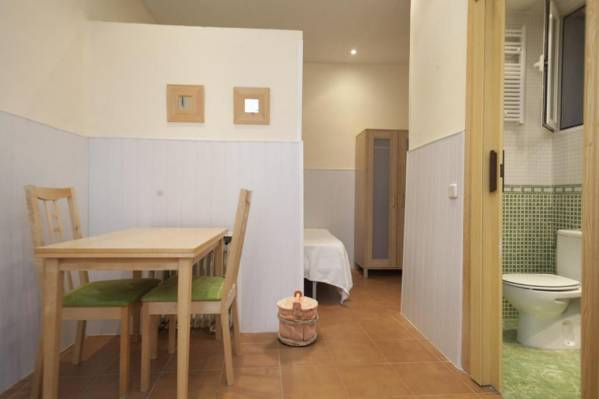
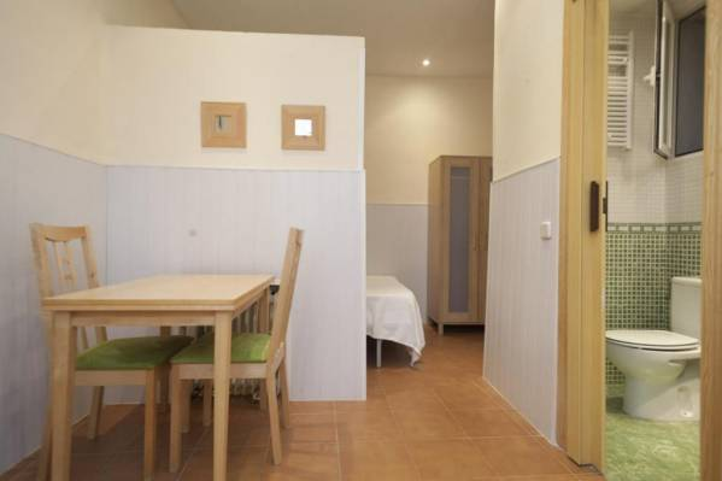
- bucket [276,289,320,347]
